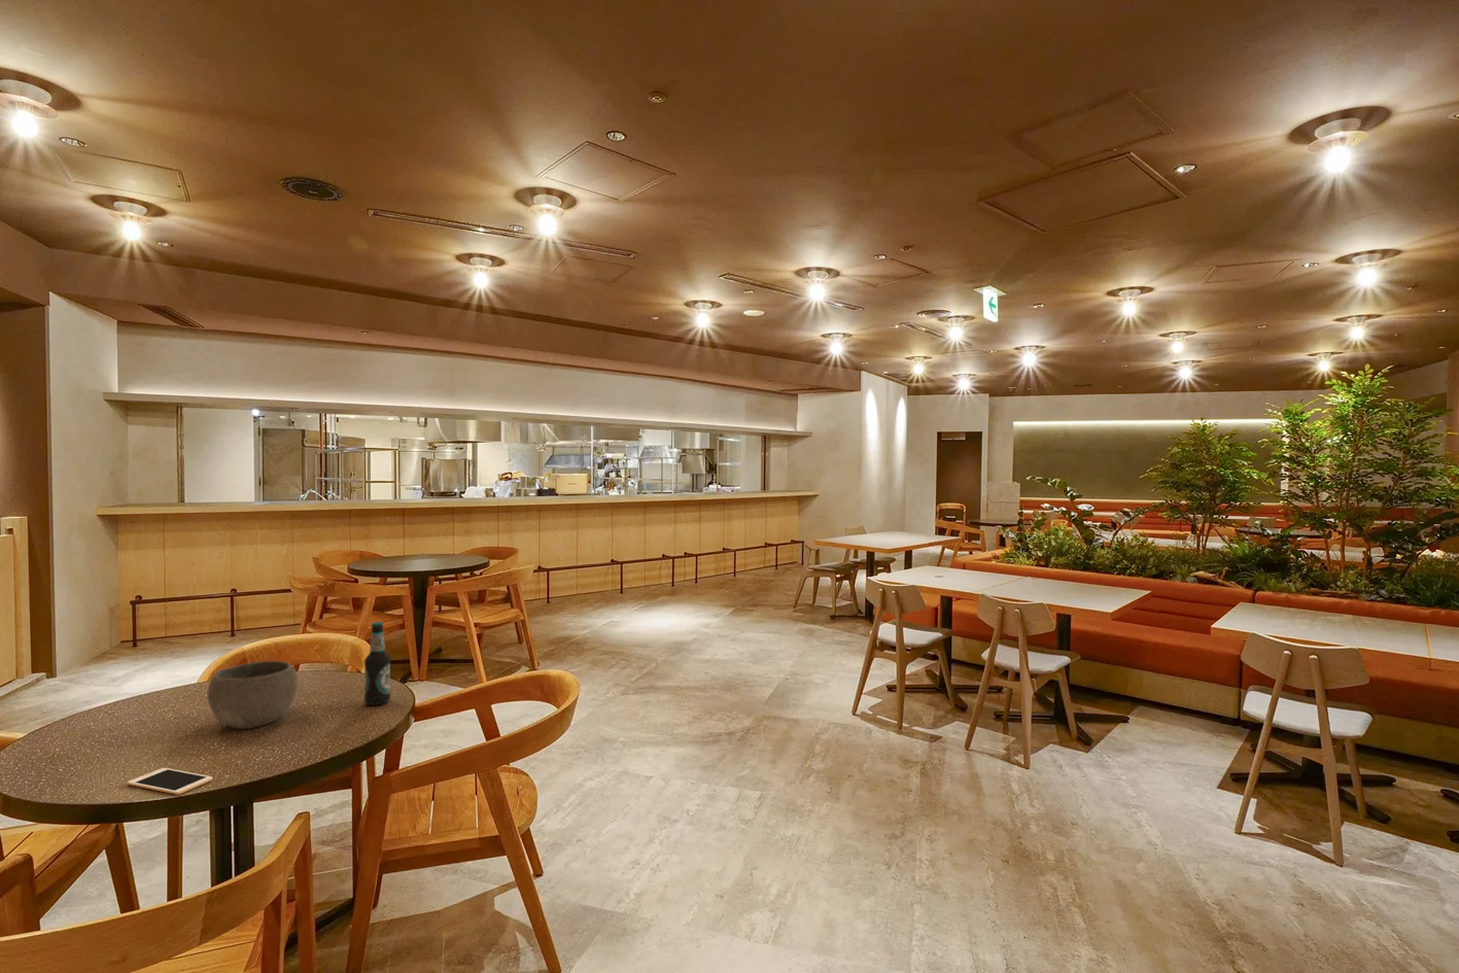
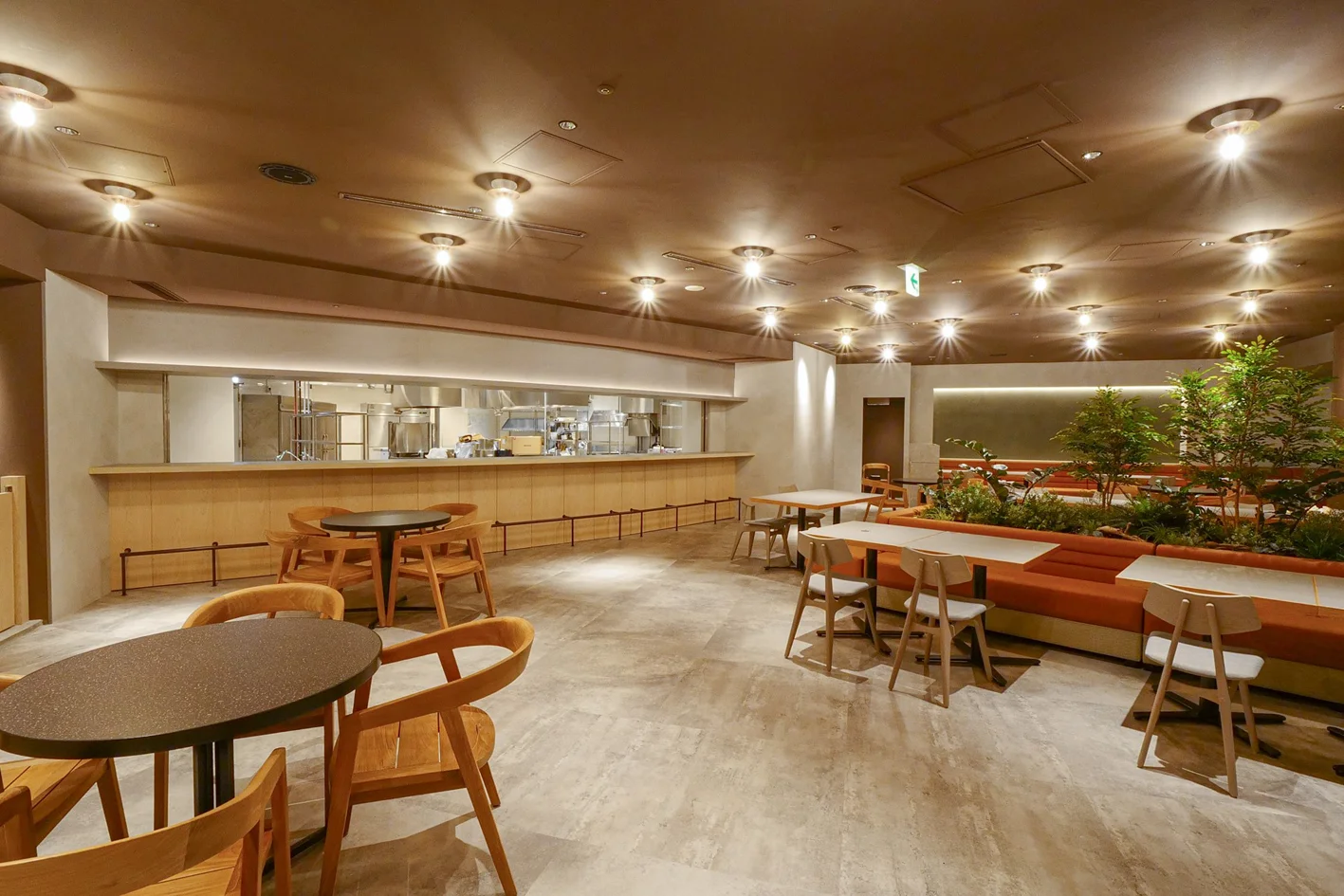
- cell phone [127,767,214,796]
- bowl [206,660,299,730]
- bottle [364,621,391,706]
